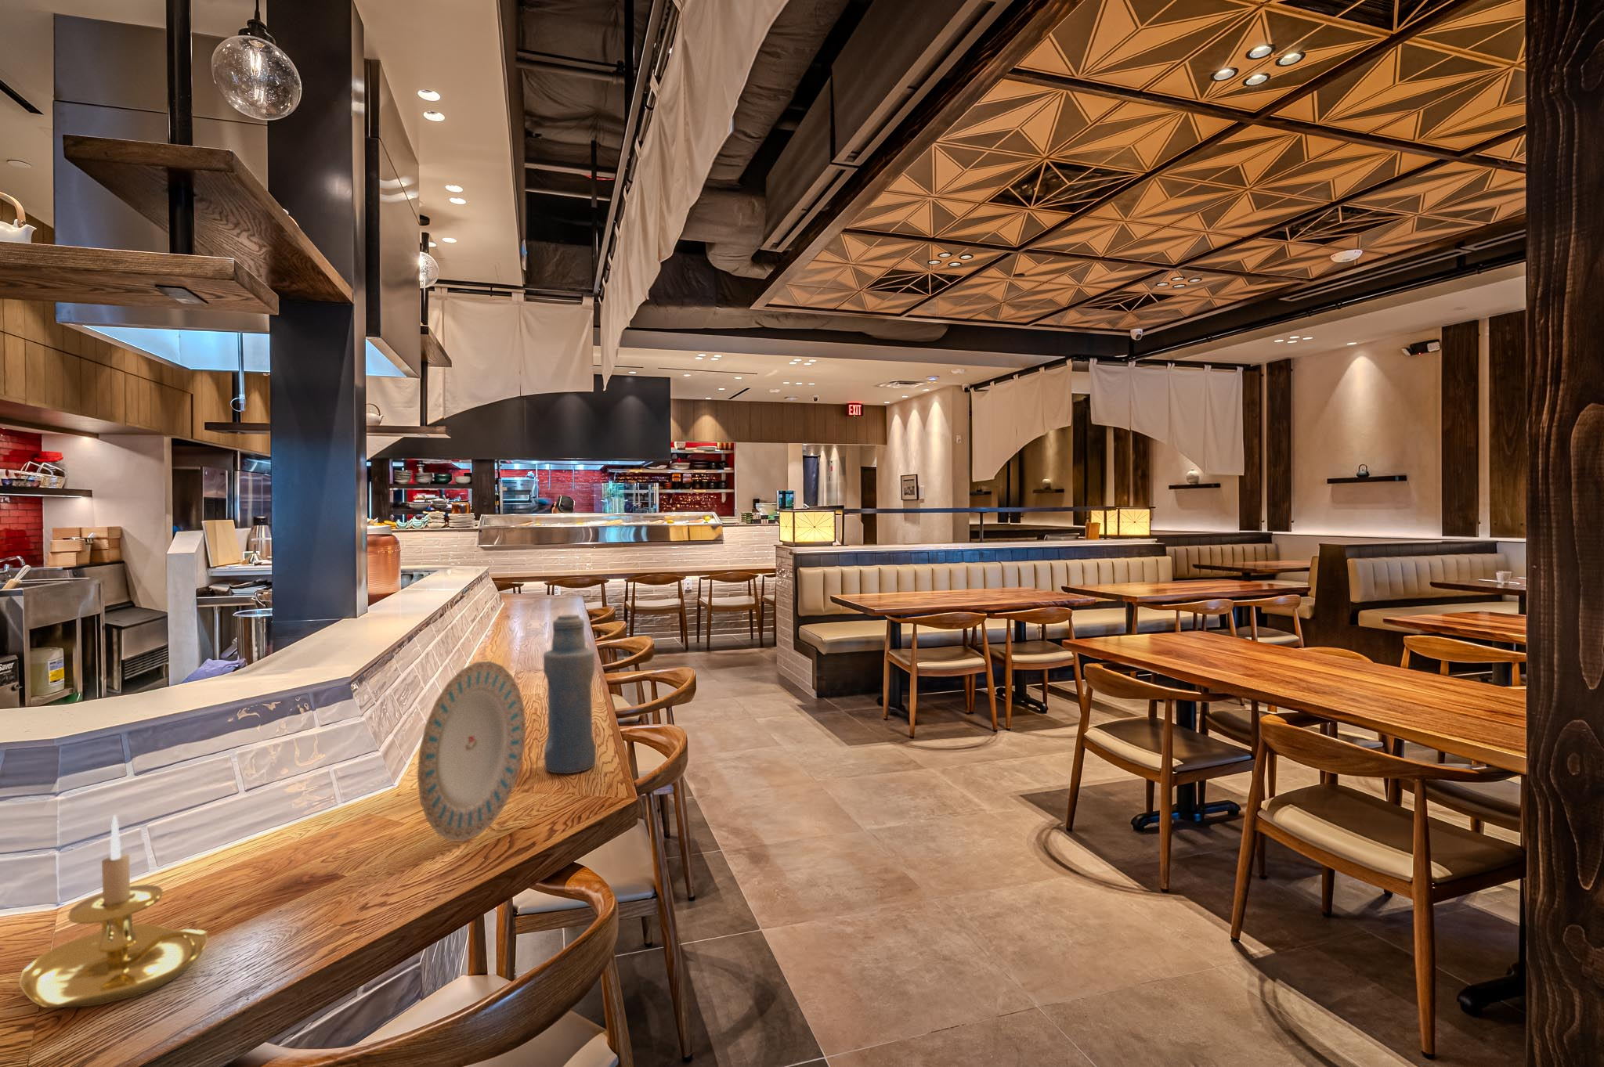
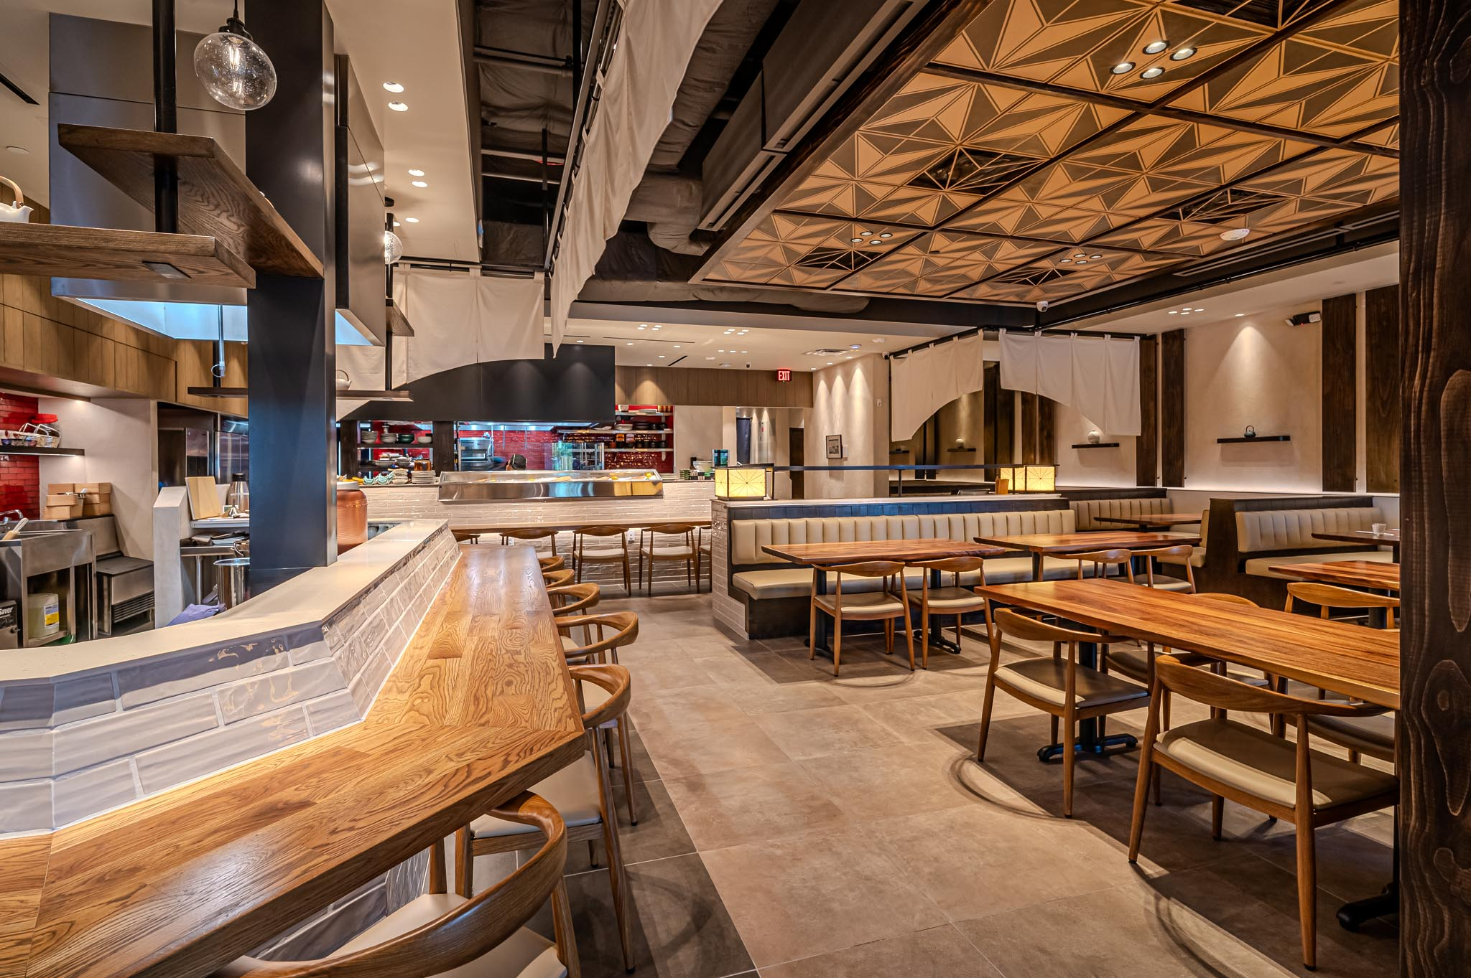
- candle holder [18,815,208,1009]
- chinaware [417,660,526,842]
- bottle [543,613,597,774]
